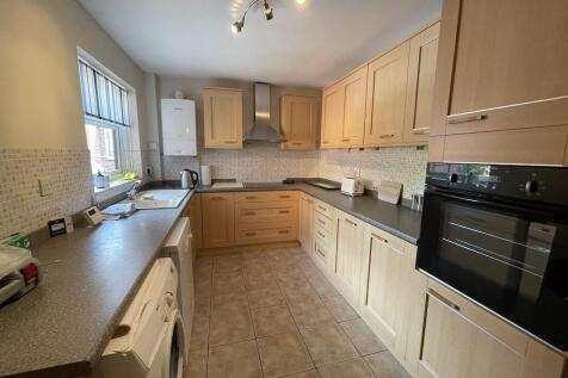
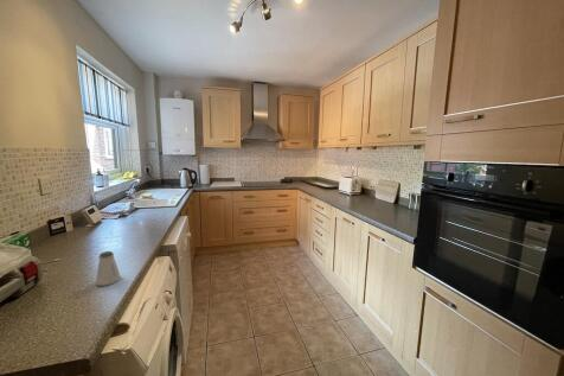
+ saltshaker [95,250,122,287]
